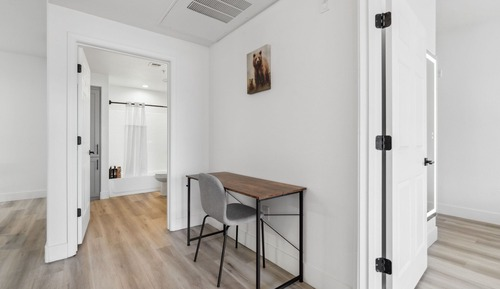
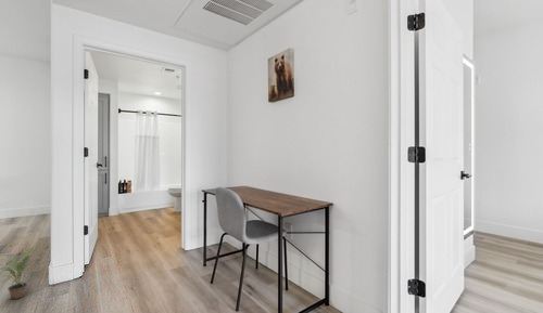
+ potted plant [0,245,38,300]
